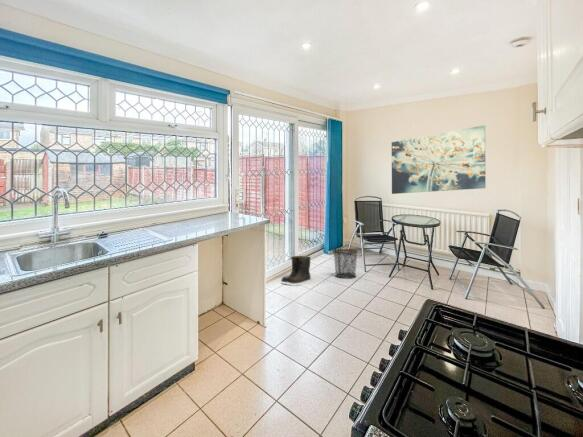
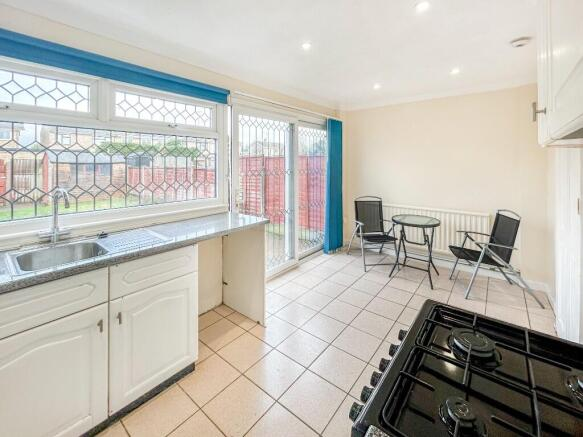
- wall art [391,124,486,195]
- boots [280,255,312,287]
- waste bin [332,248,359,279]
